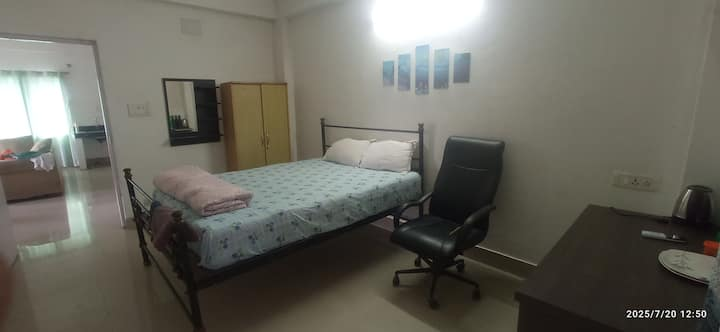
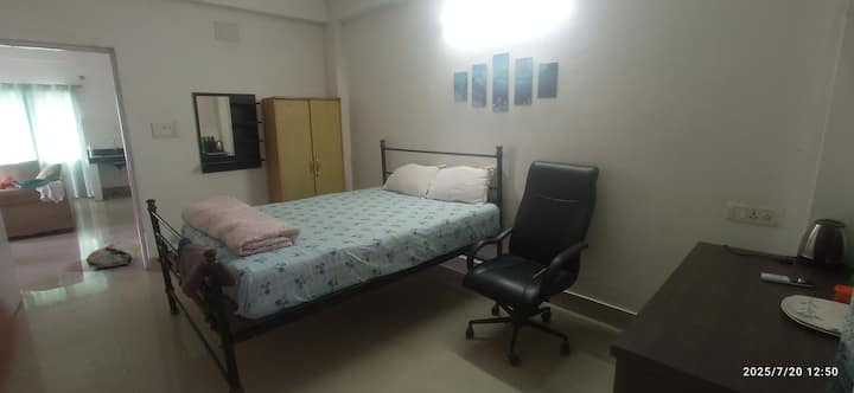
+ bag [85,240,142,269]
